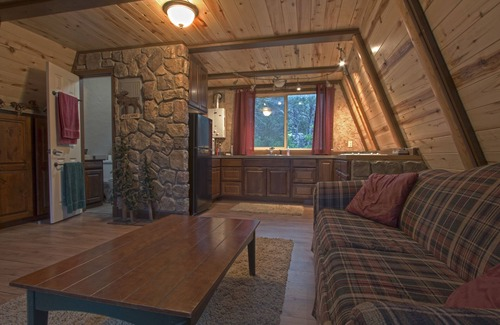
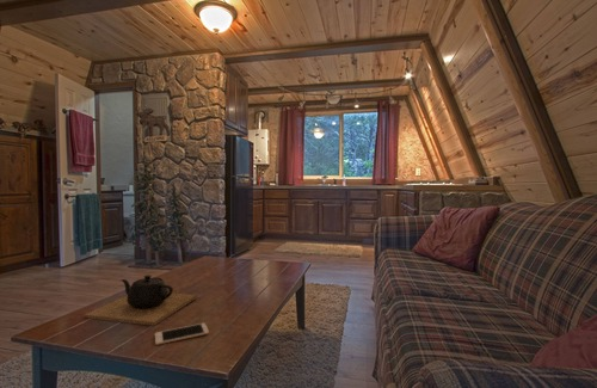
+ teapot [84,273,198,327]
+ cell phone [154,322,210,346]
